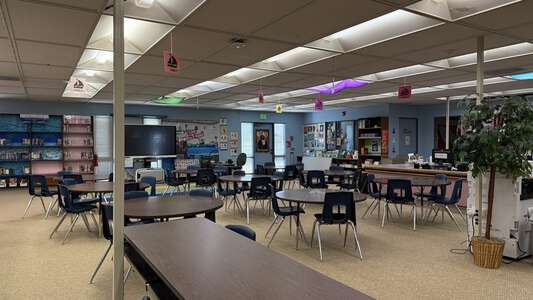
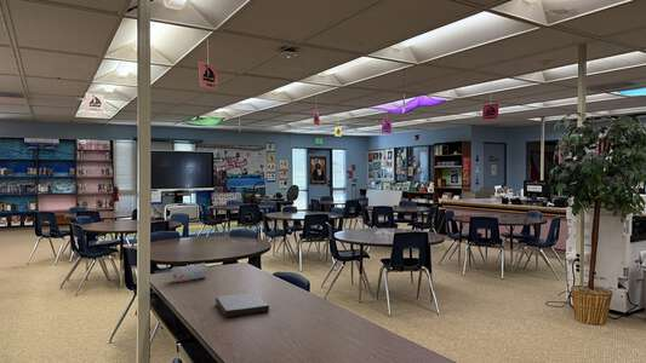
+ book [215,292,270,318]
+ pencil case [171,261,208,283]
